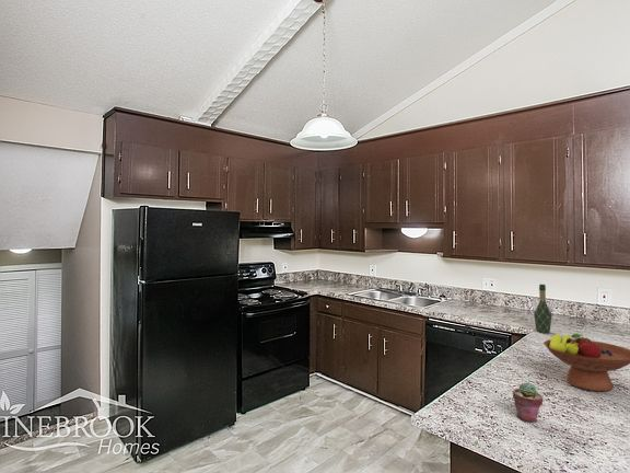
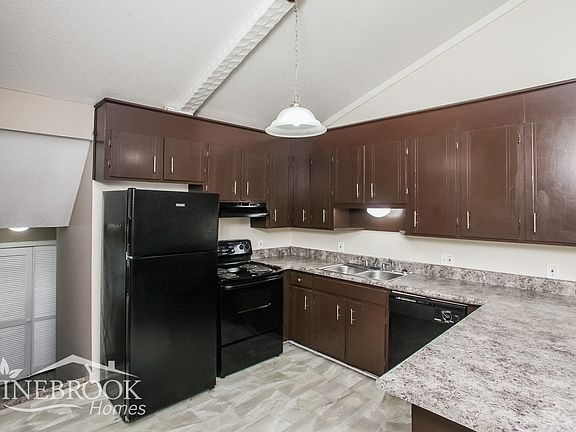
- potted succulent [512,382,544,423]
- fruit bowl [542,333,630,393]
- wine bottle [533,284,552,334]
